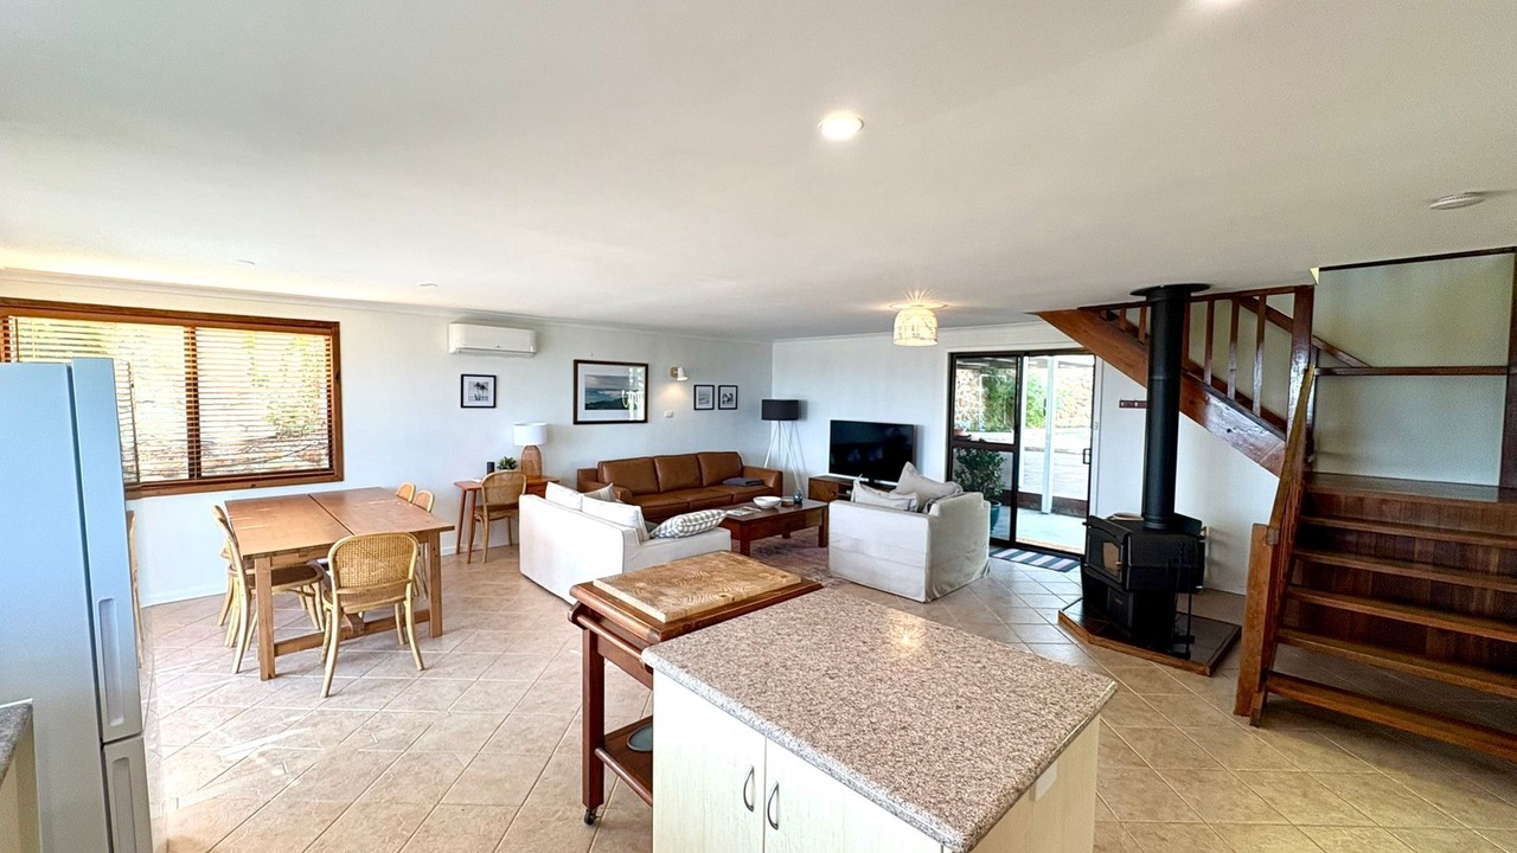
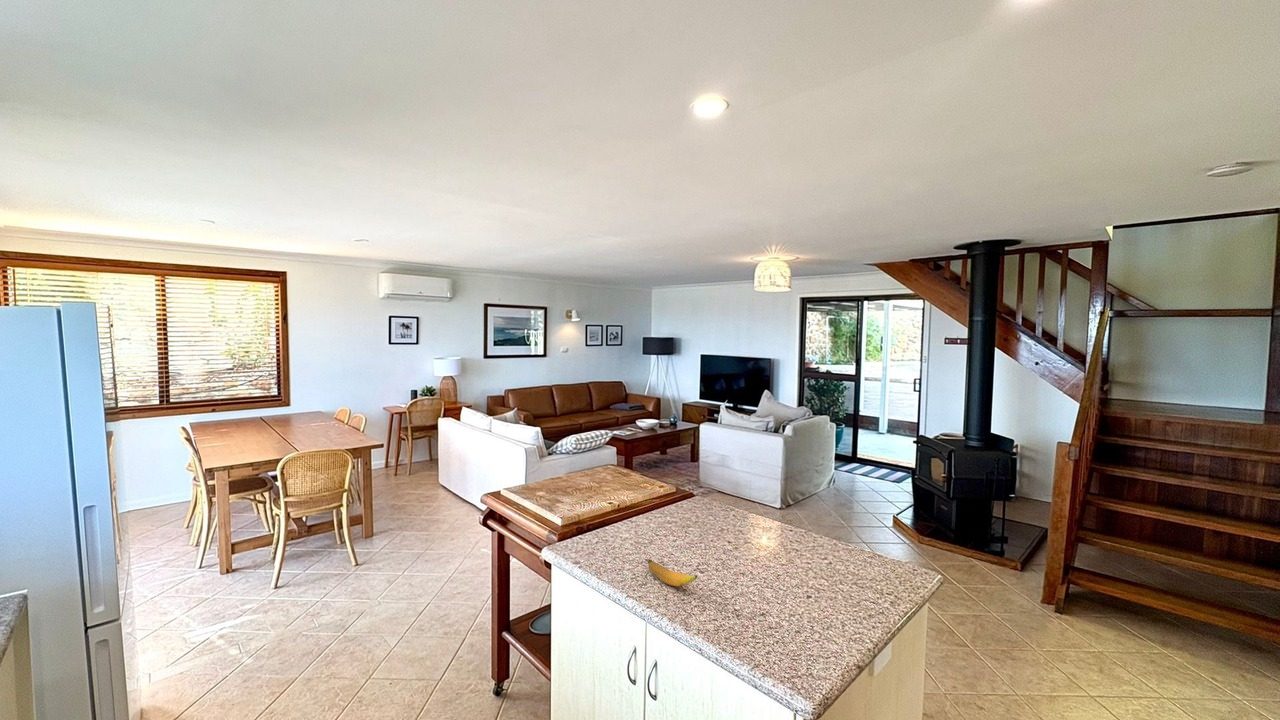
+ banana [647,559,698,588]
